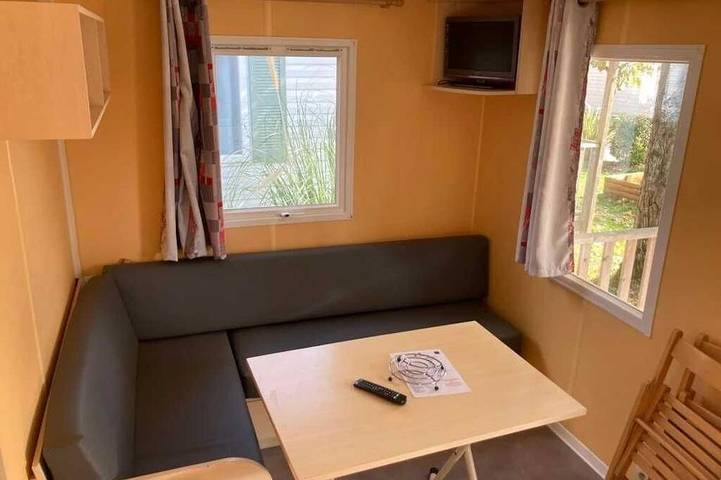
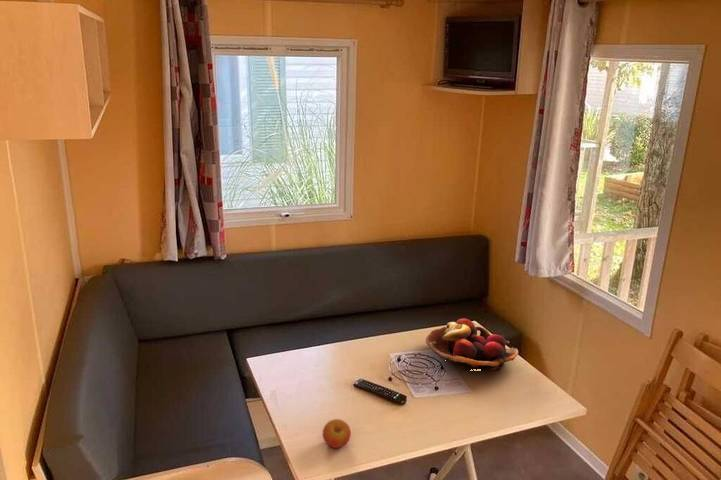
+ fruit basket [425,318,519,372]
+ apple [322,418,352,449]
